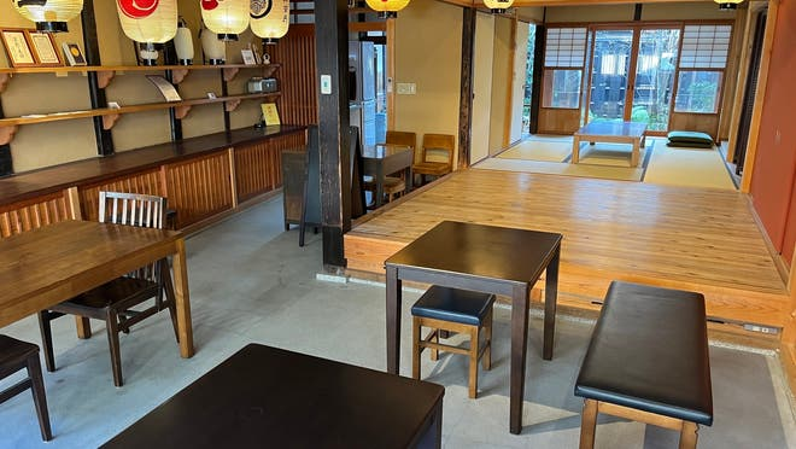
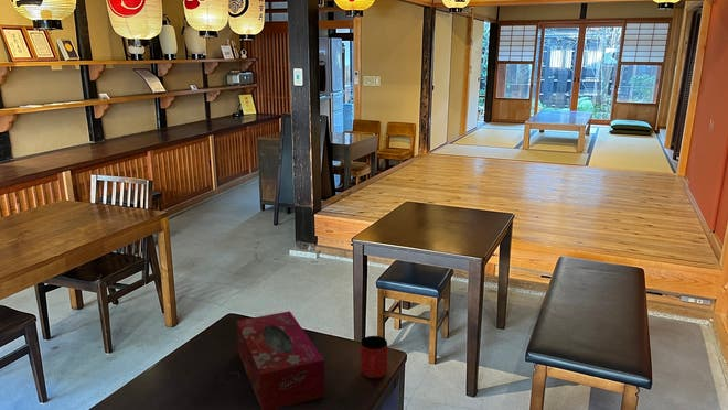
+ cup [360,335,388,379]
+ tissue box [236,310,325,410]
